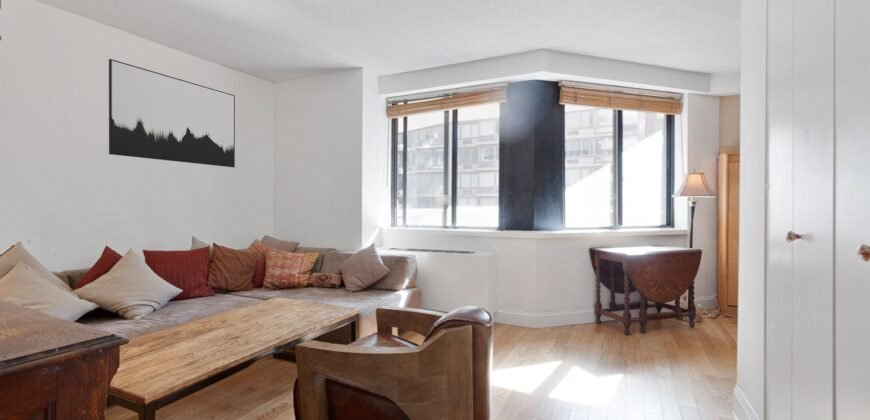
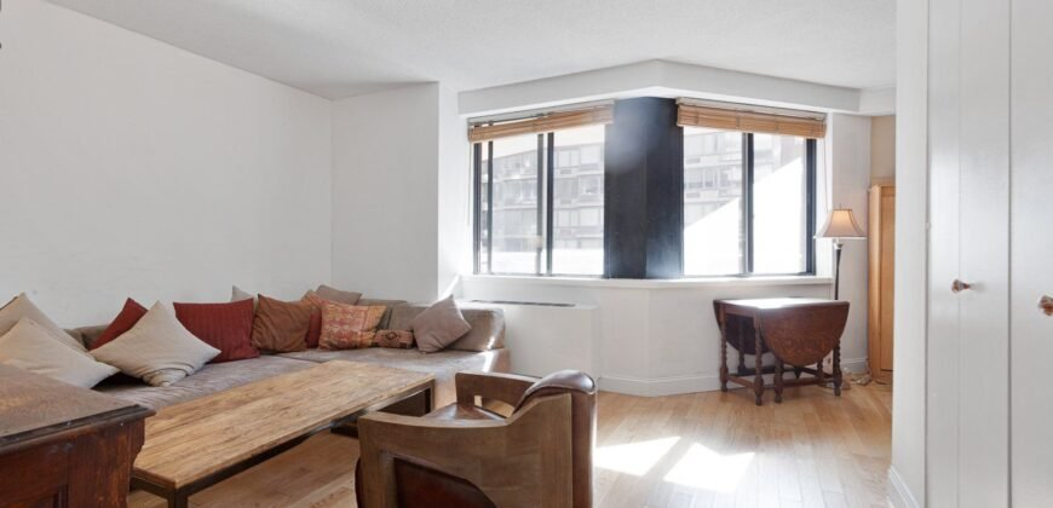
- wall art [108,58,236,168]
